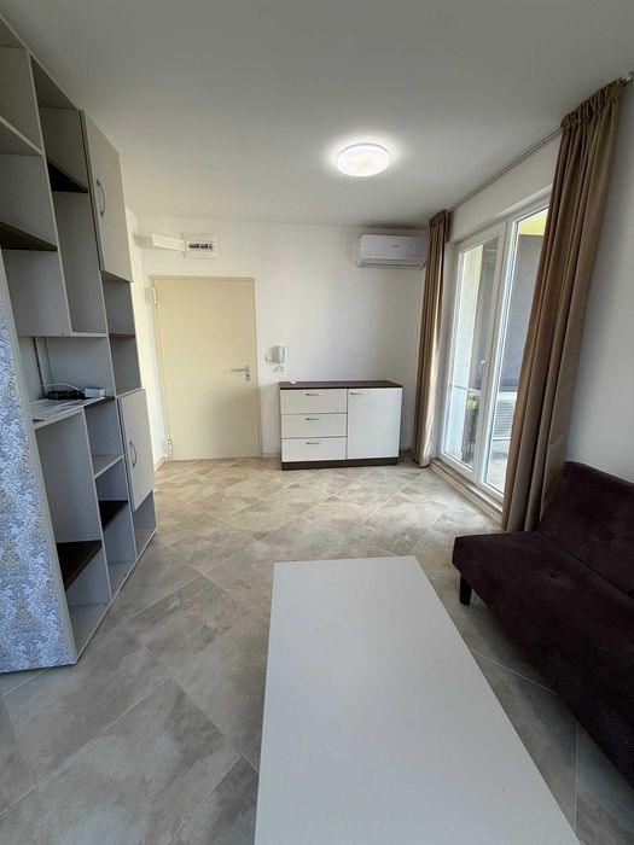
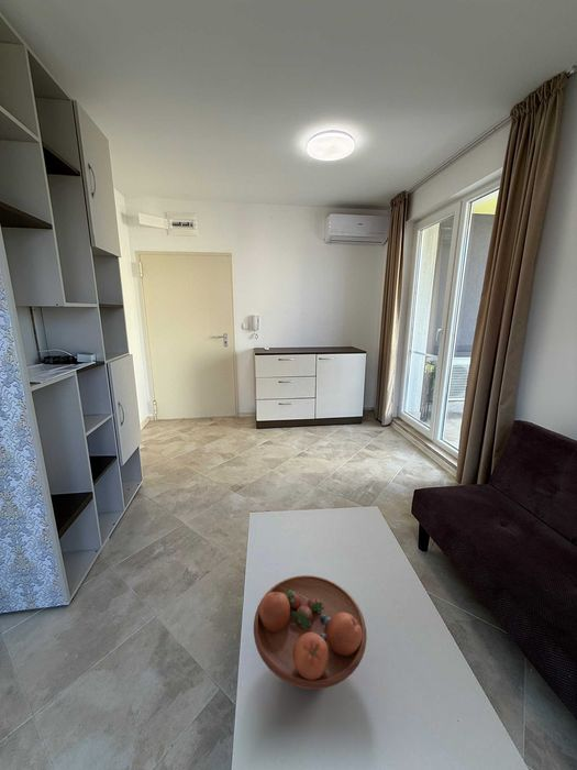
+ fruit bowl [253,574,368,691]
